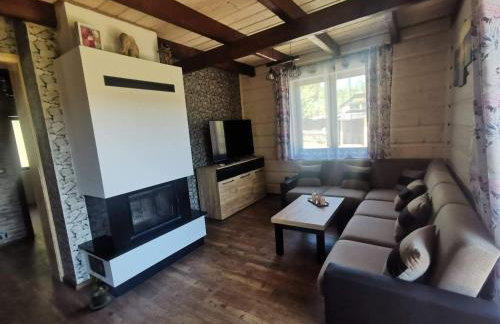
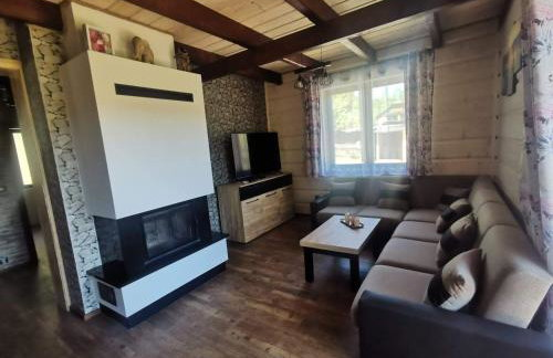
- potted plant [87,271,112,312]
